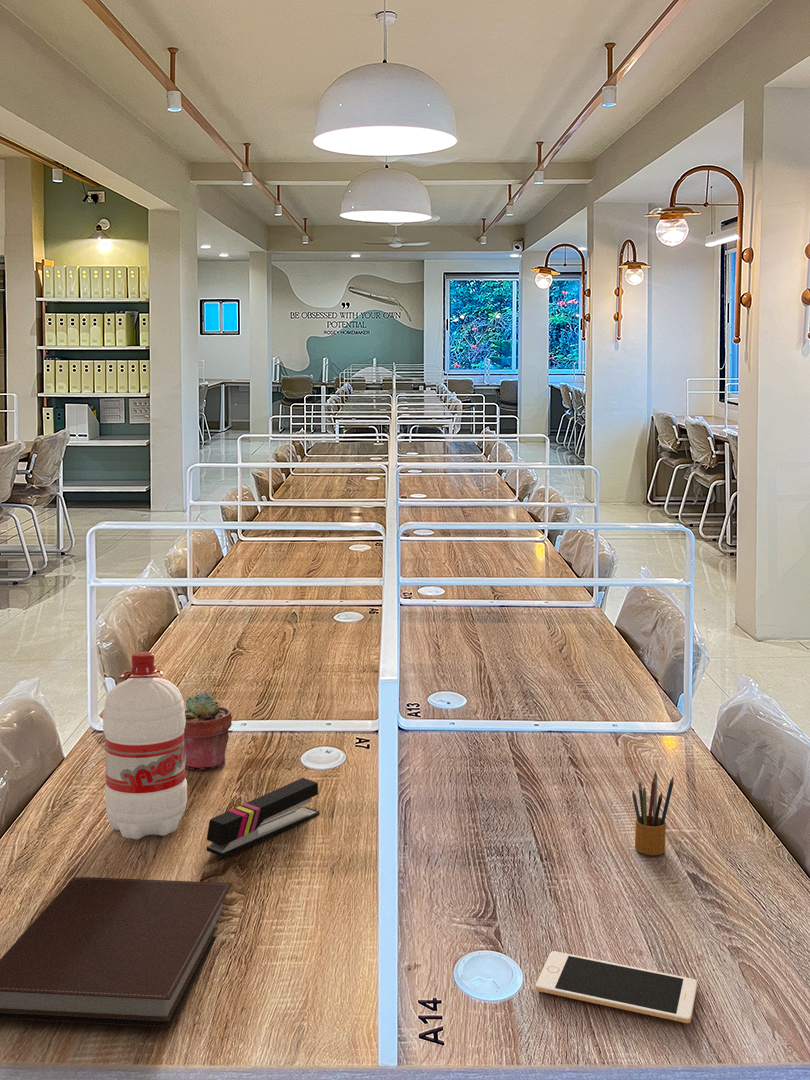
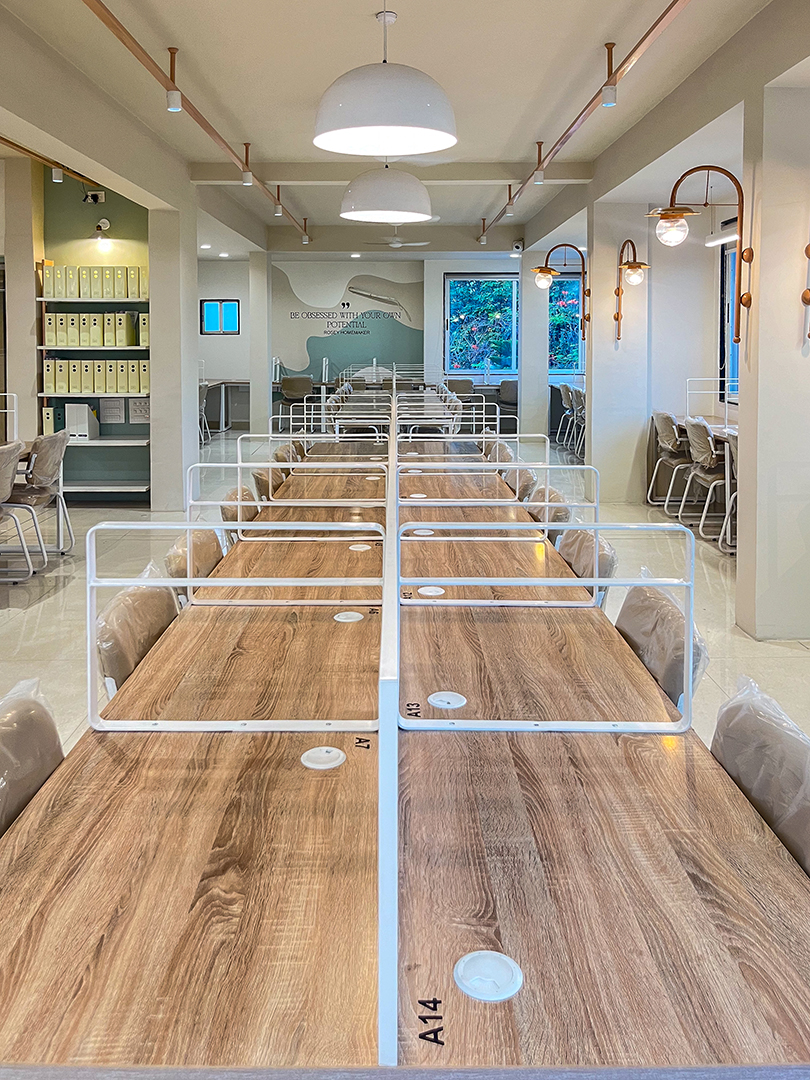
- notebook [0,876,233,1028]
- water bottle [102,651,188,840]
- cell phone [535,950,698,1024]
- stapler [206,777,321,858]
- pencil box [631,770,675,856]
- potted succulent [184,692,233,771]
